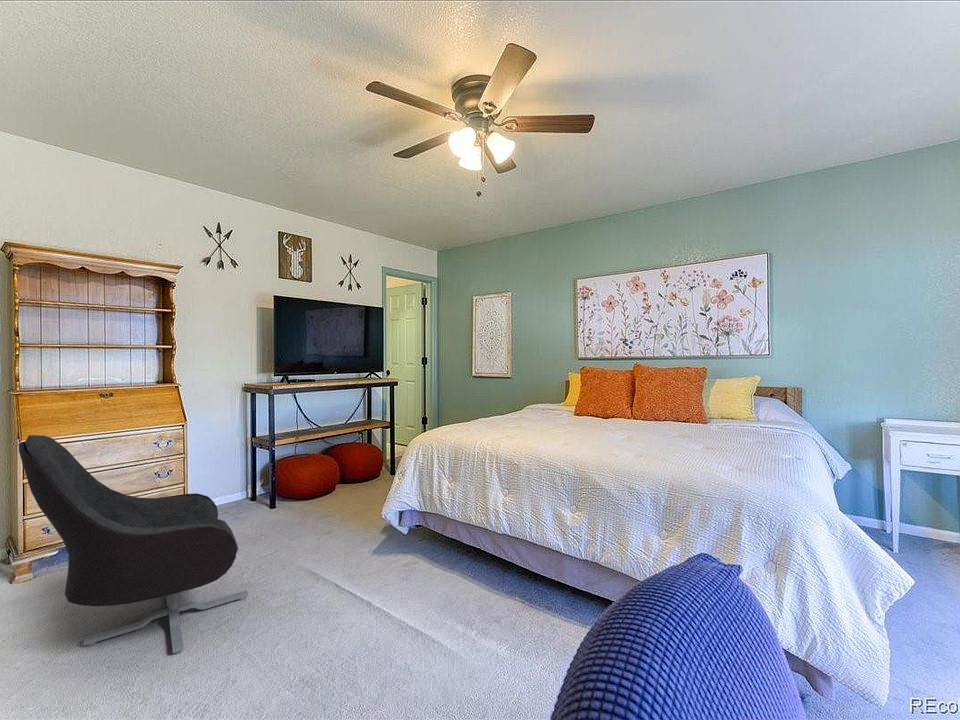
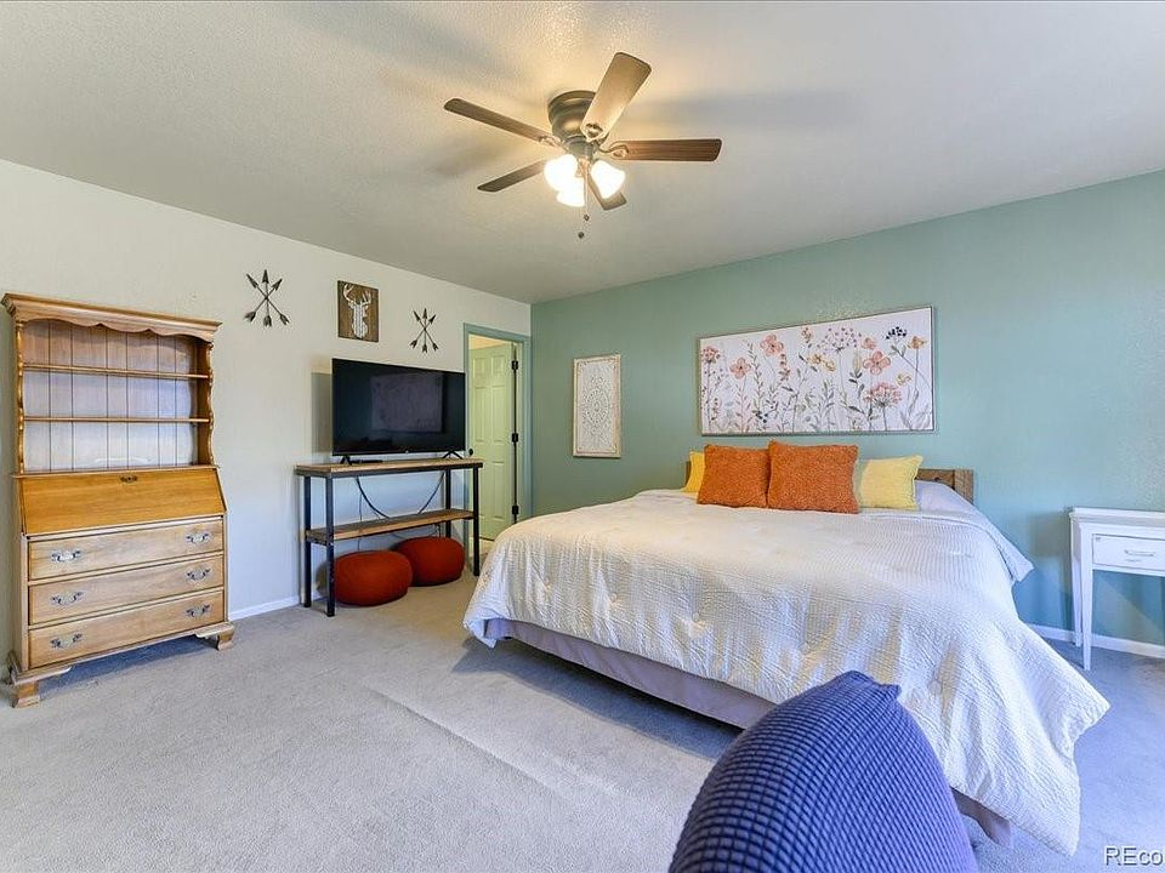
- armchair [18,434,249,655]
